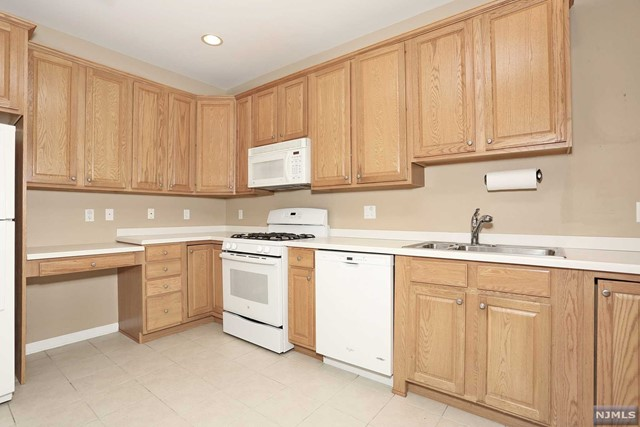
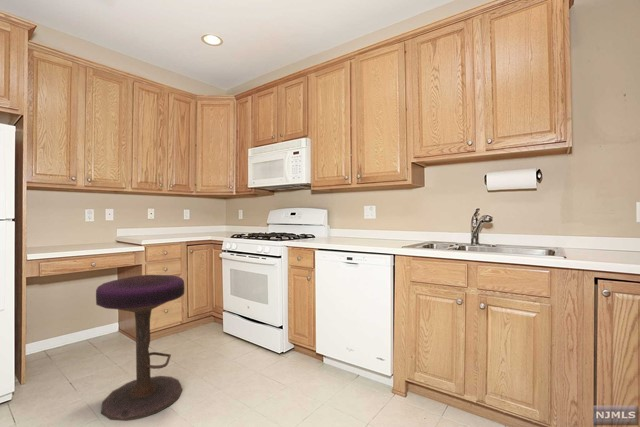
+ stool [95,274,186,422]
